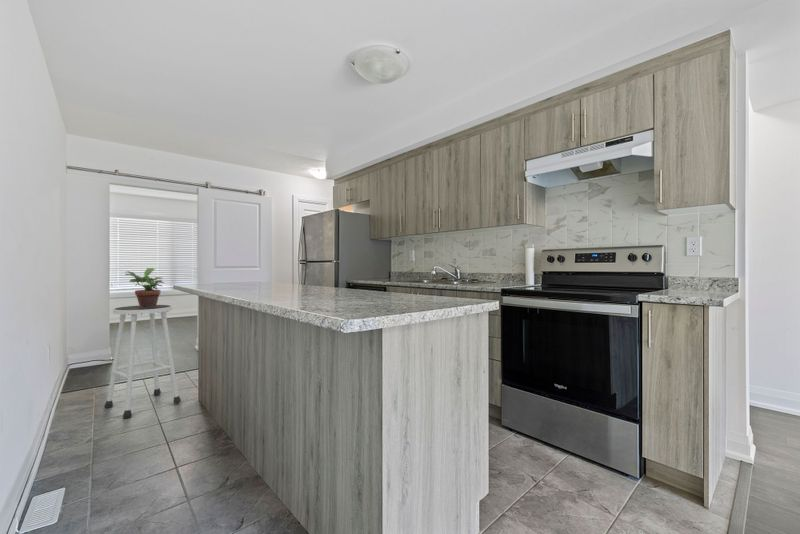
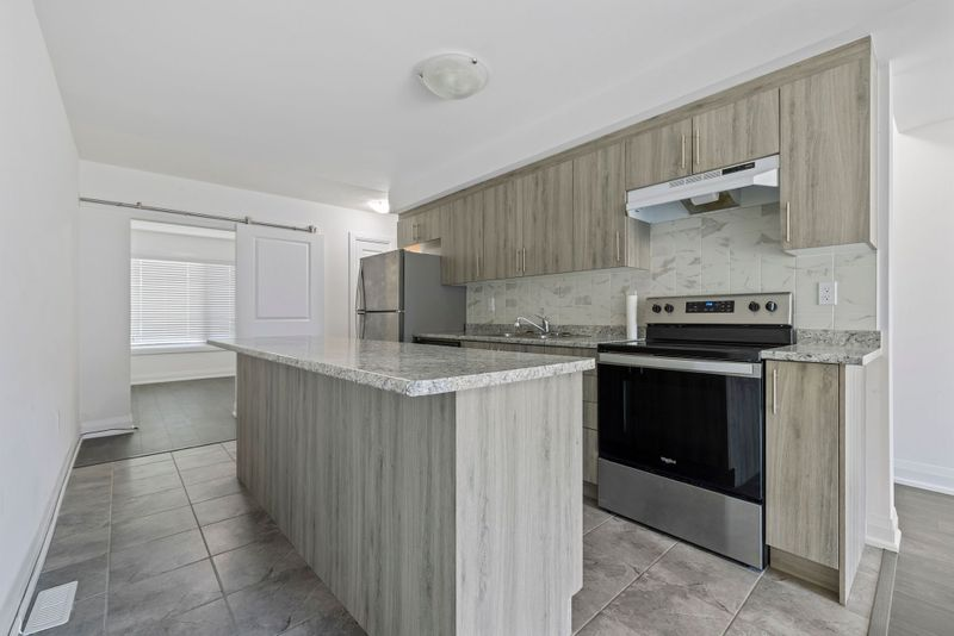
- potted plant [123,267,165,308]
- stool [103,304,182,419]
